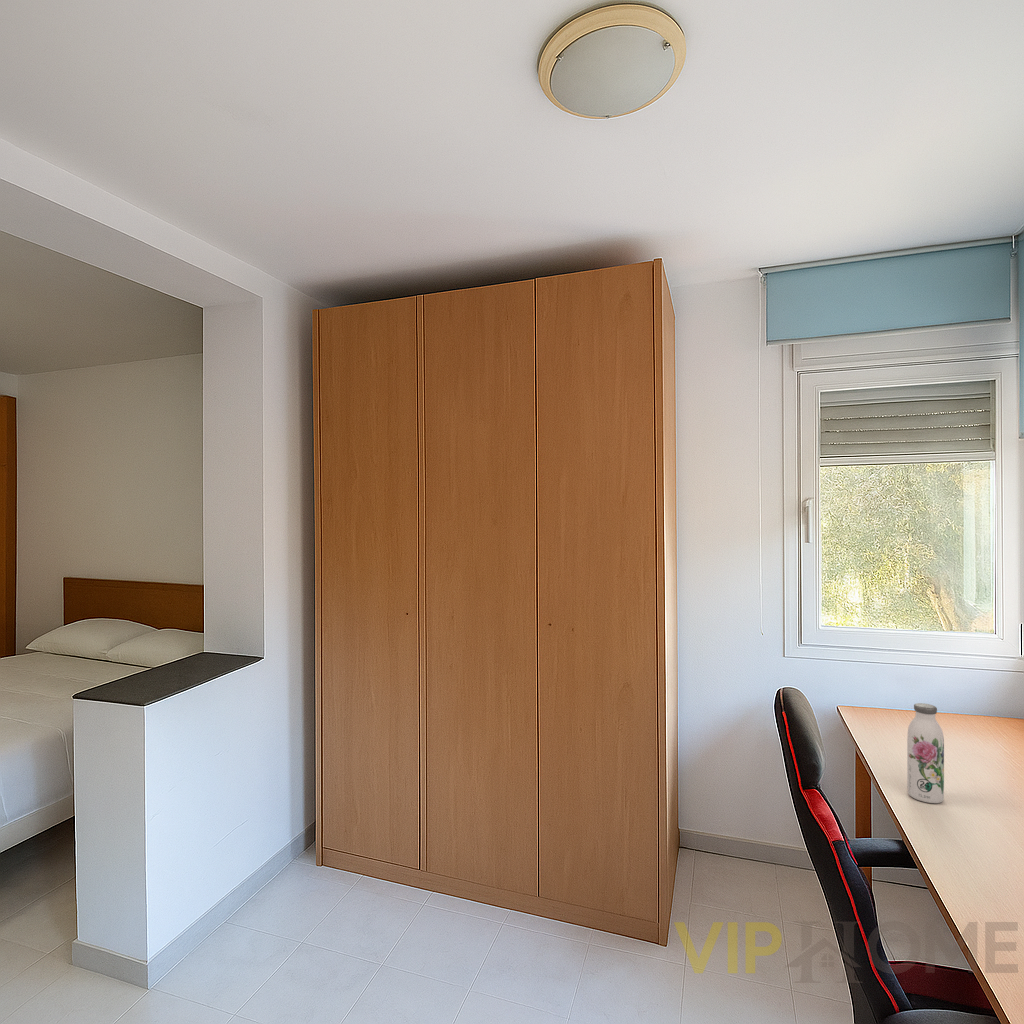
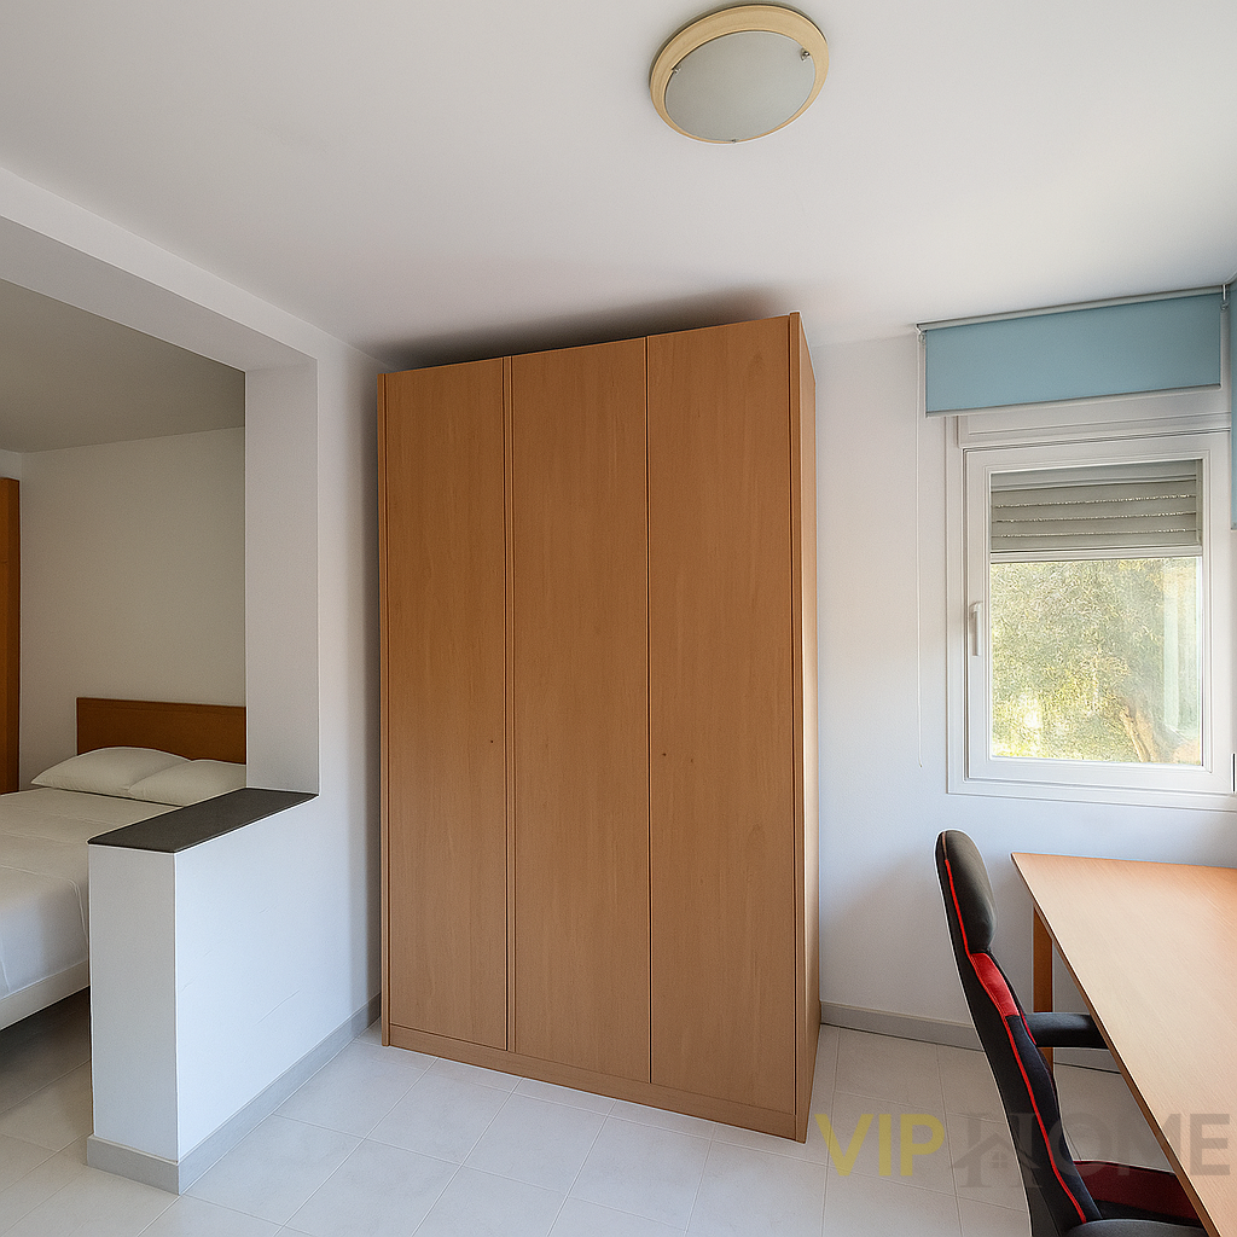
- water bottle [906,702,945,804]
